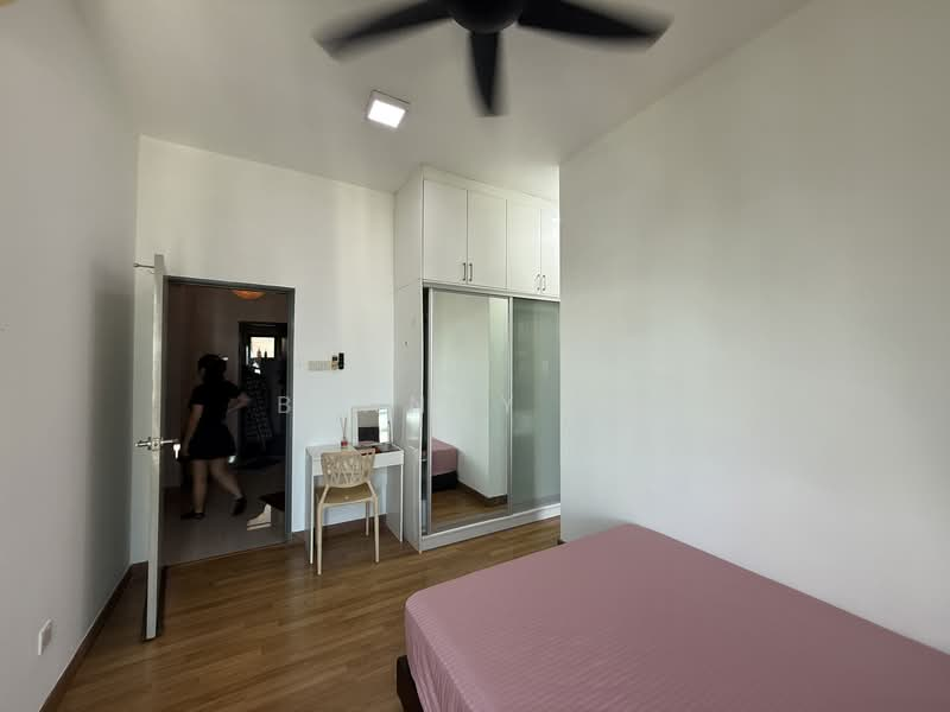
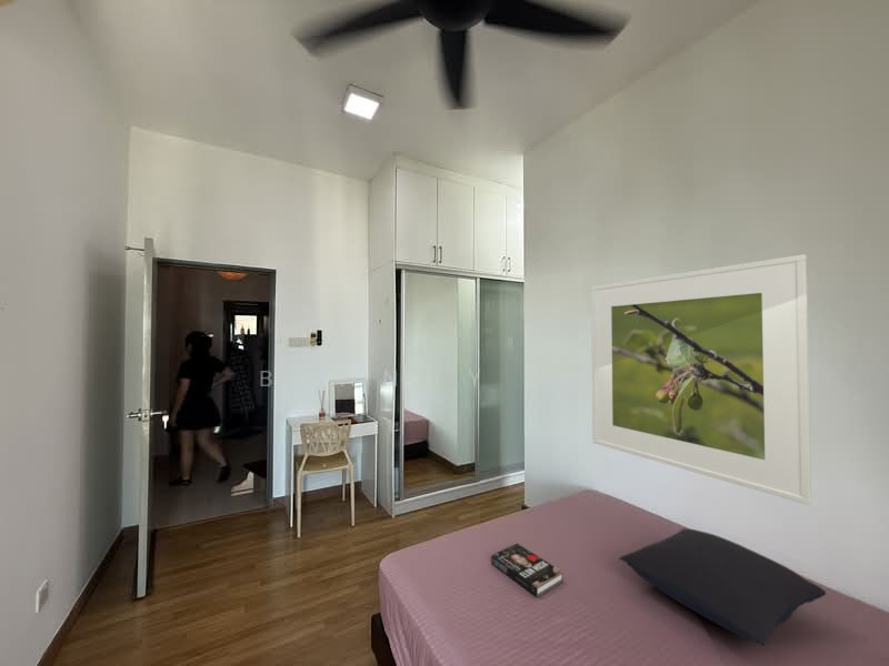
+ pillow [618,527,827,646]
+ book [490,543,565,598]
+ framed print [590,253,812,506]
